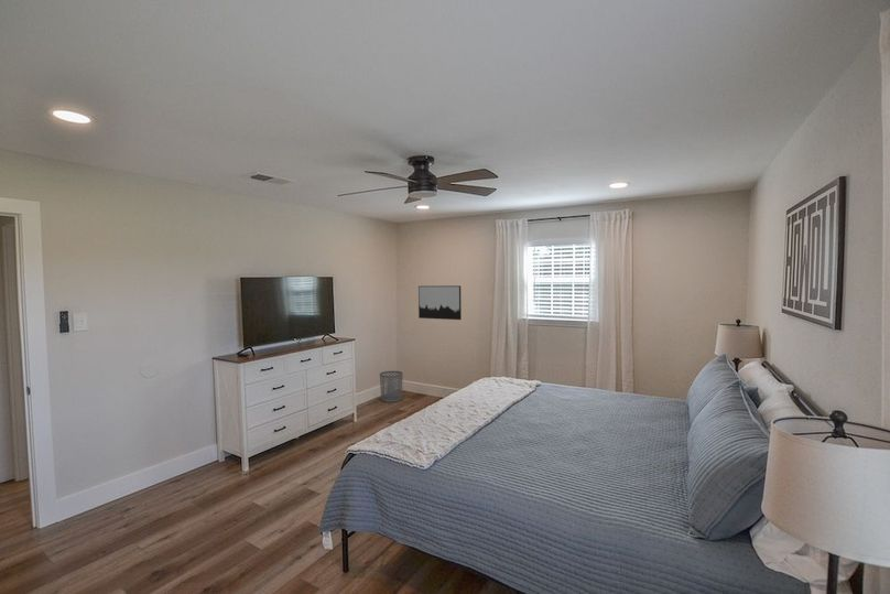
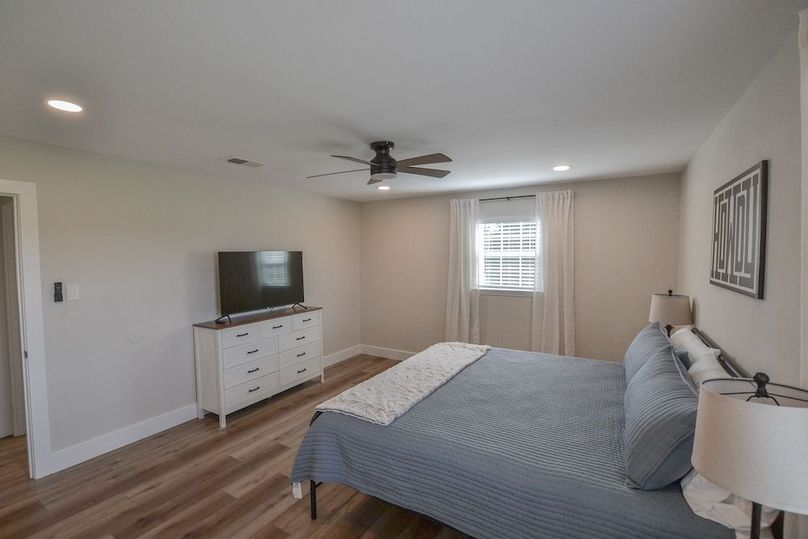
- wall art [417,284,463,321]
- waste bin [379,370,403,403]
